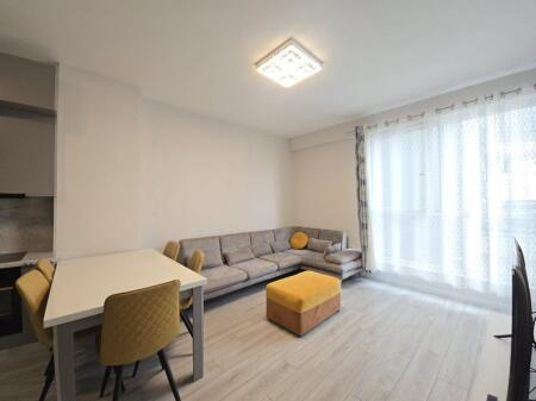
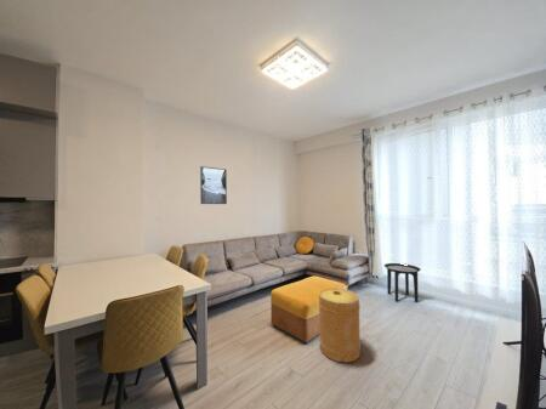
+ side table [383,262,422,303]
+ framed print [199,165,228,205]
+ basket [318,288,362,364]
